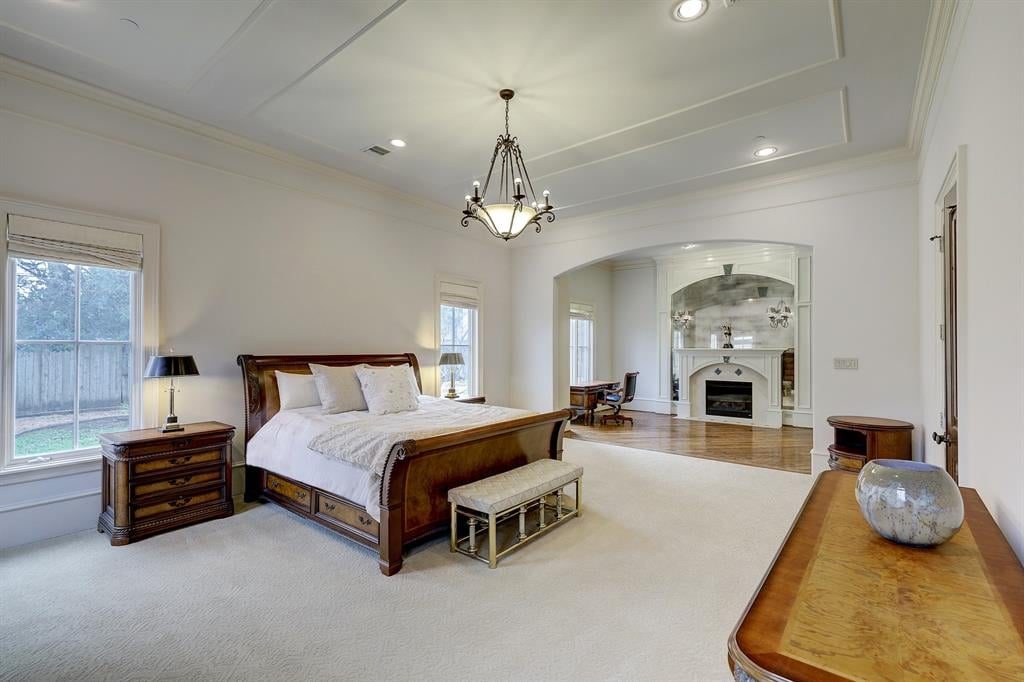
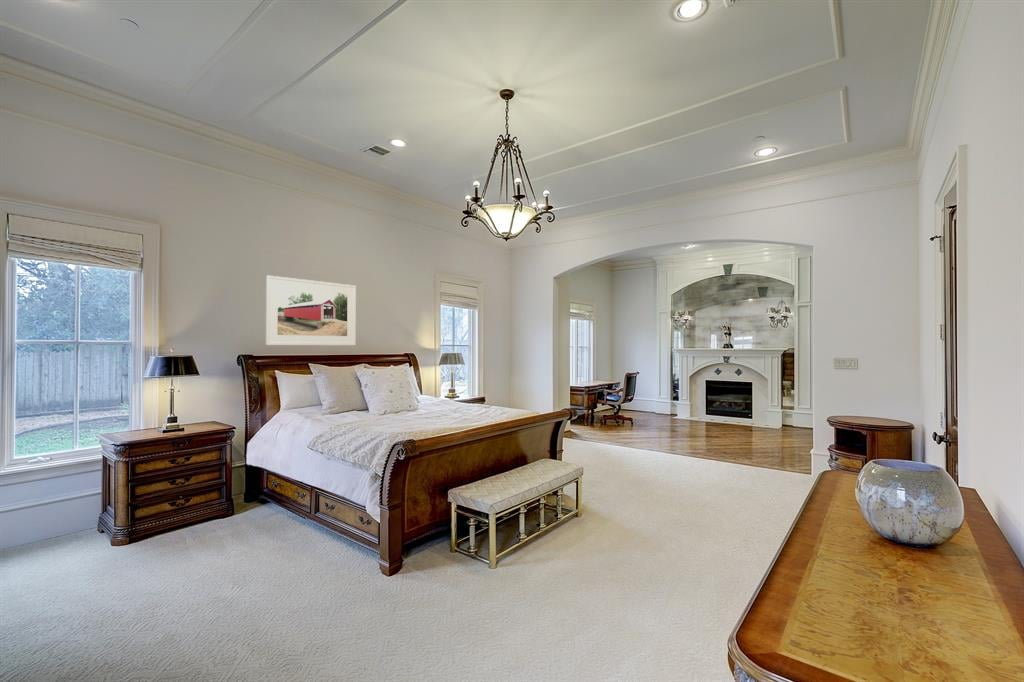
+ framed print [265,274,357,346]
